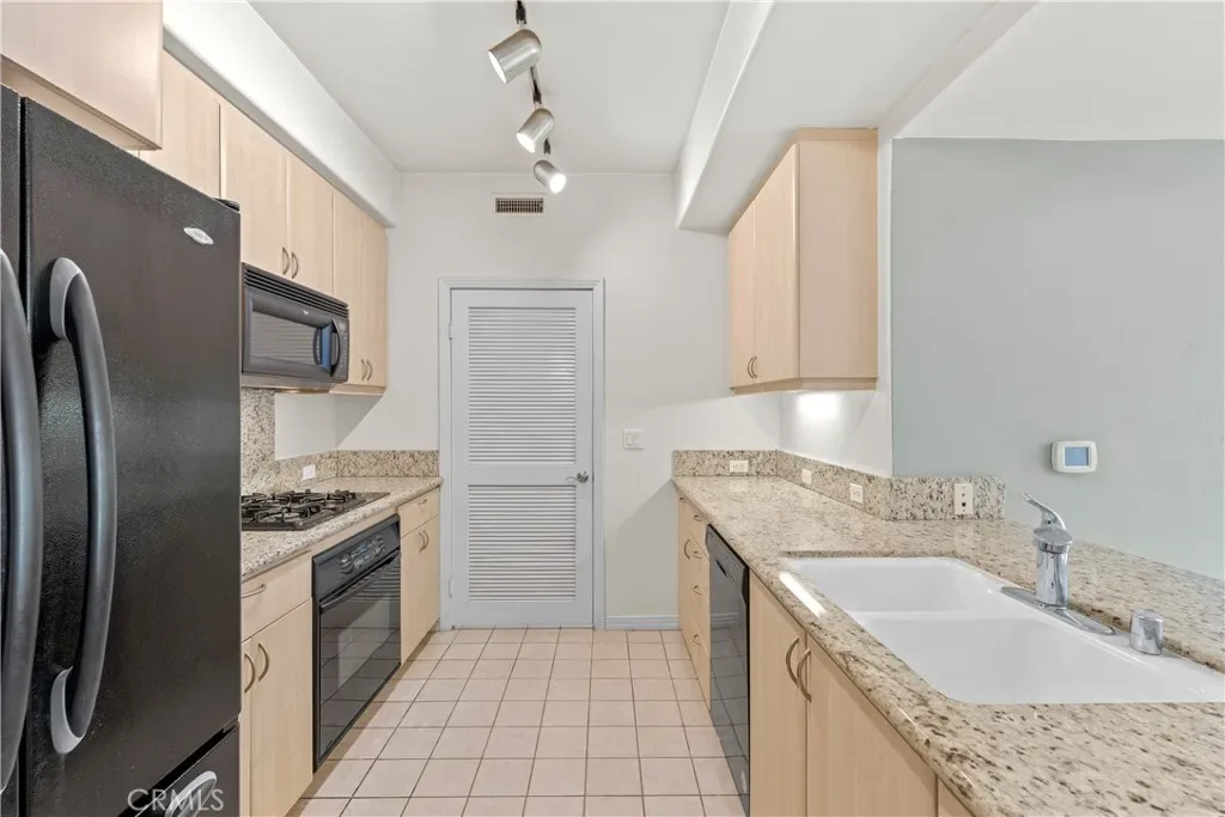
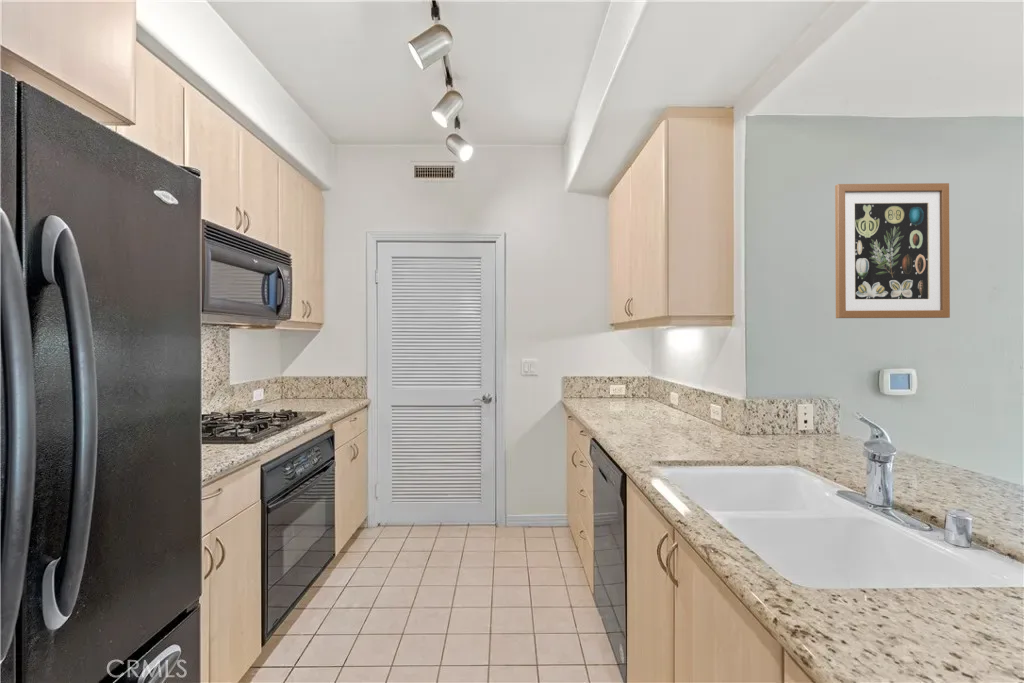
+ wall art [834,182,951,319]
